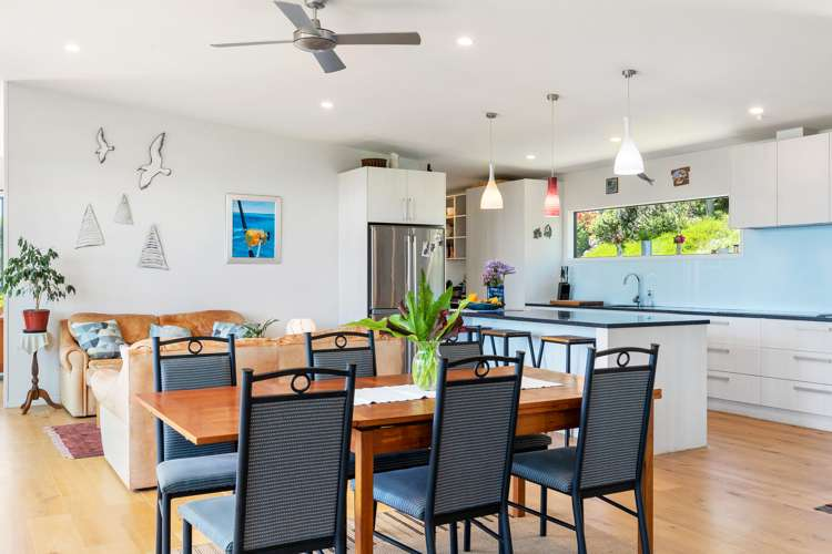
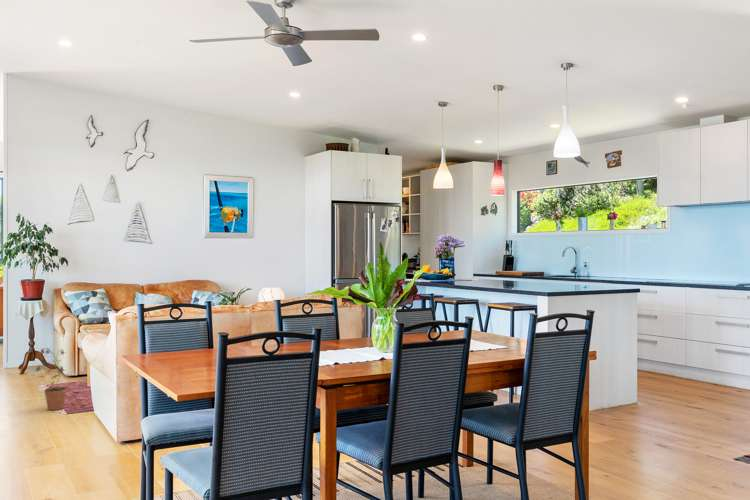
+ potted plant [35,347,69,411]
